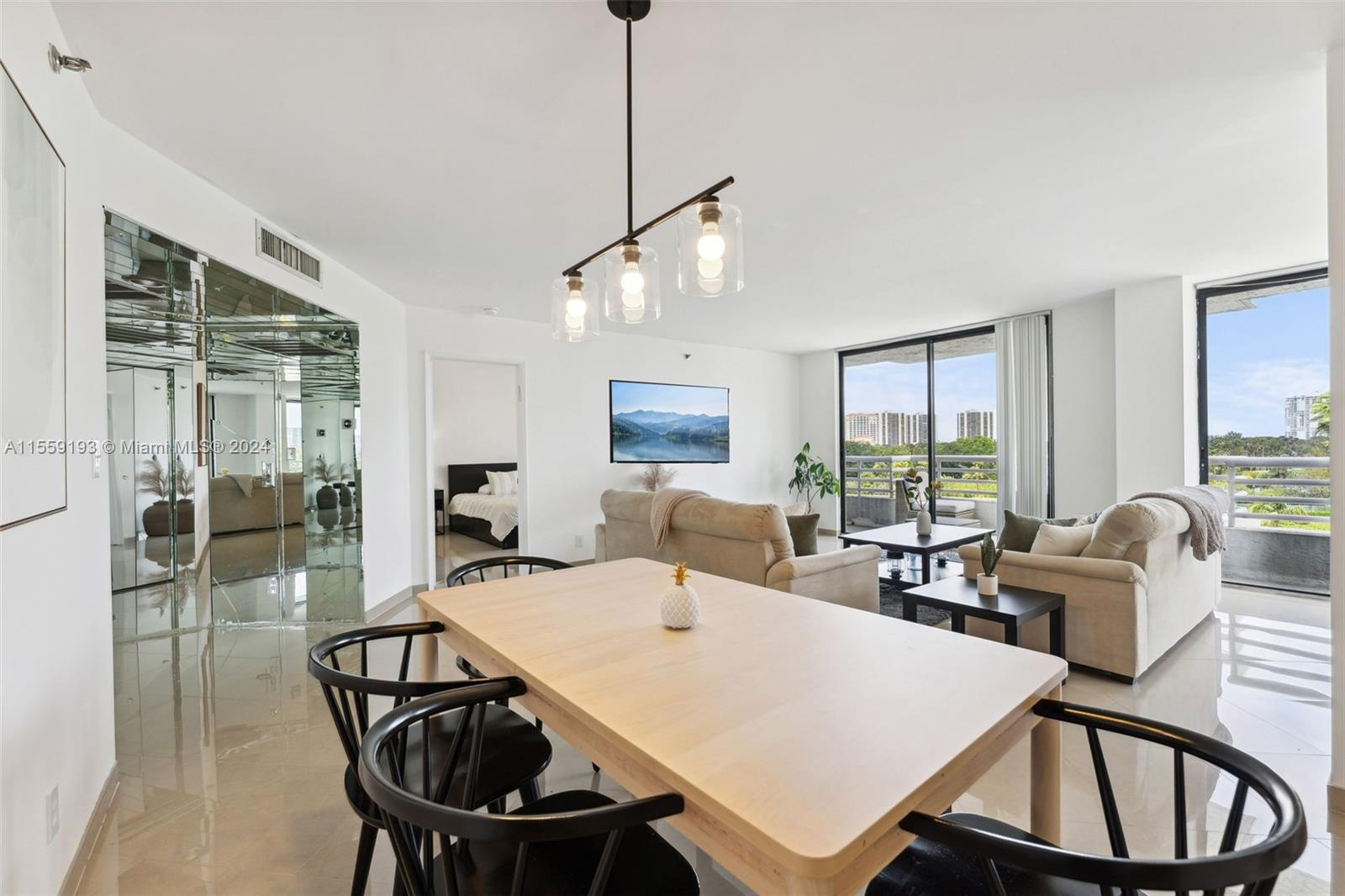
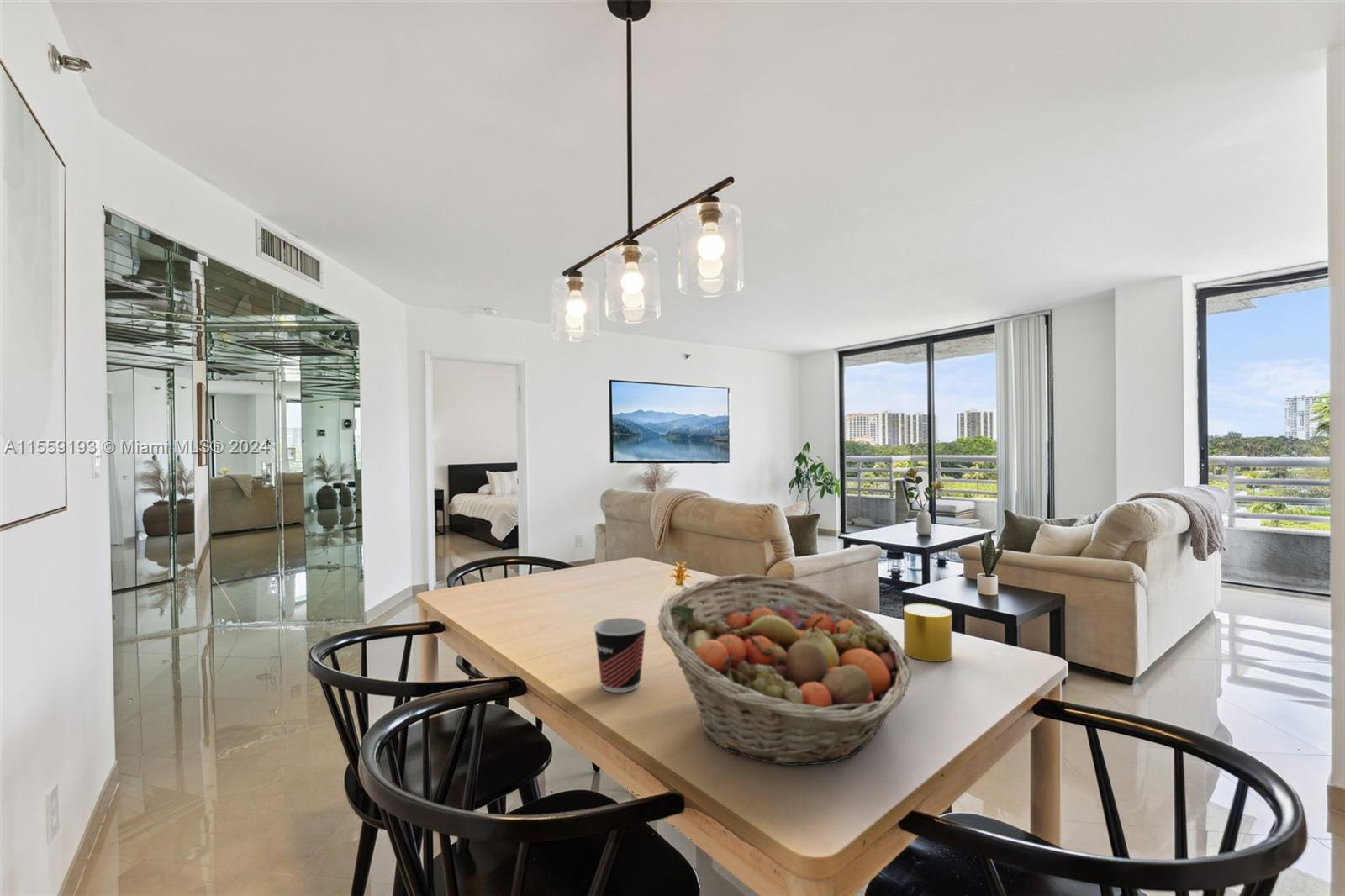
+ cup [593,617,648,693]
+ cup [903,603,952,662]
+ fruit basket [657,573,912,767]
